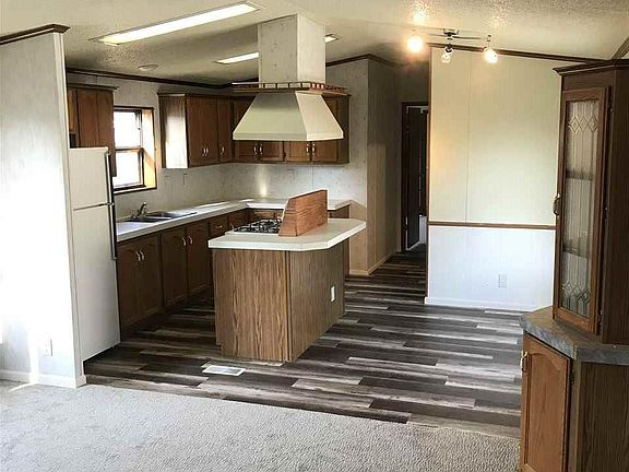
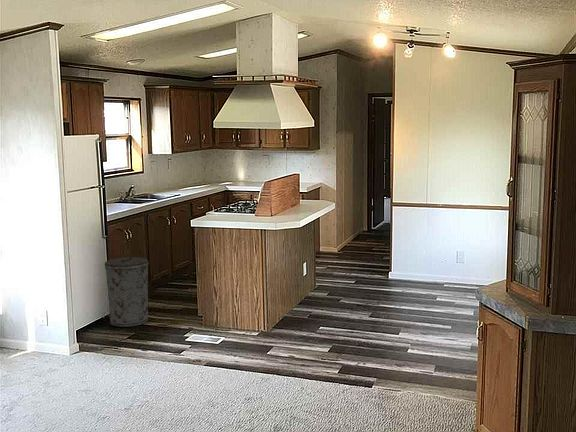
+ trash can [104,256,149,328]
